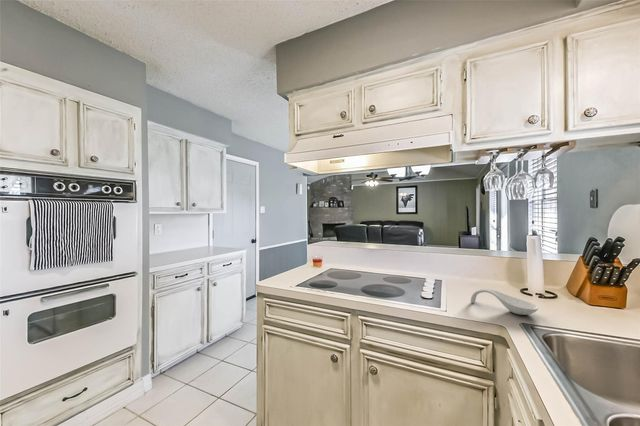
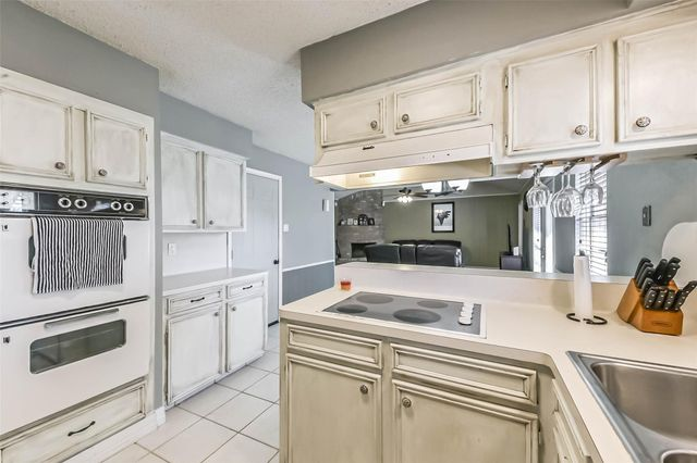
- spoon rest [470,288,539,316]
